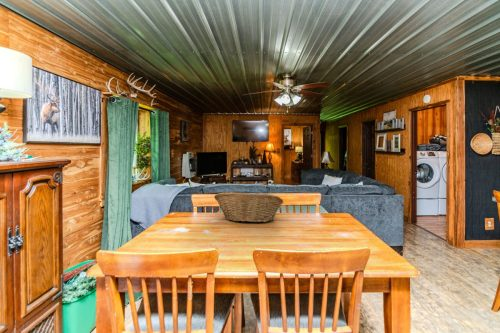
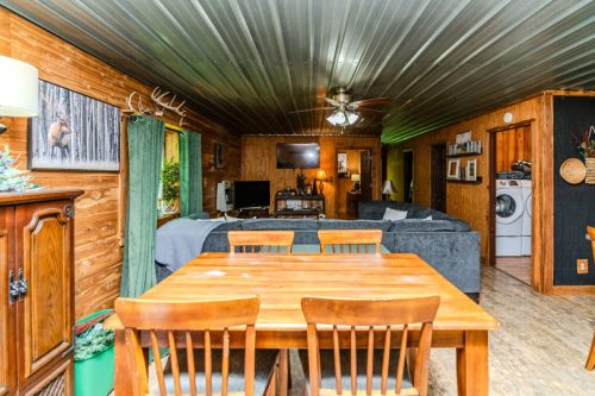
- fruit basket [213,191,284,223]
